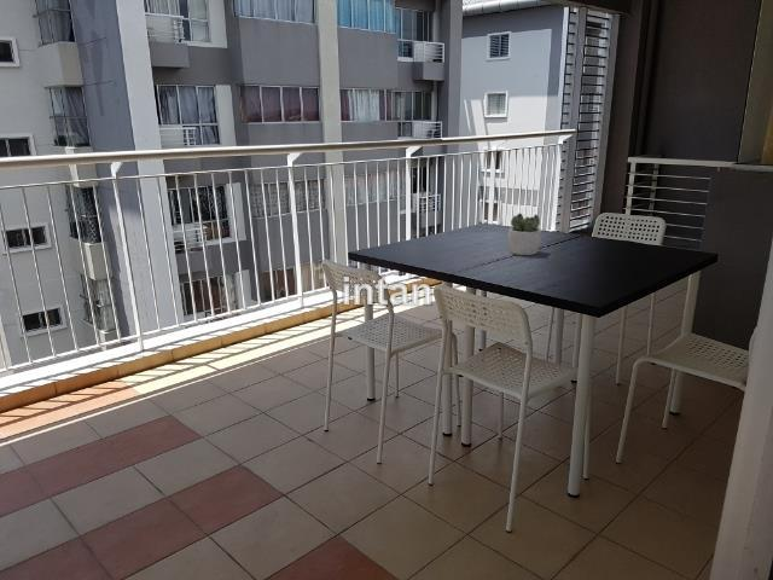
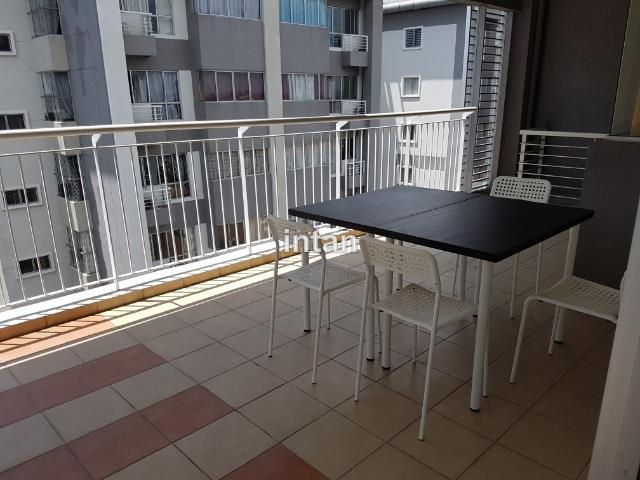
- succulent plant [507,213,542,256]
